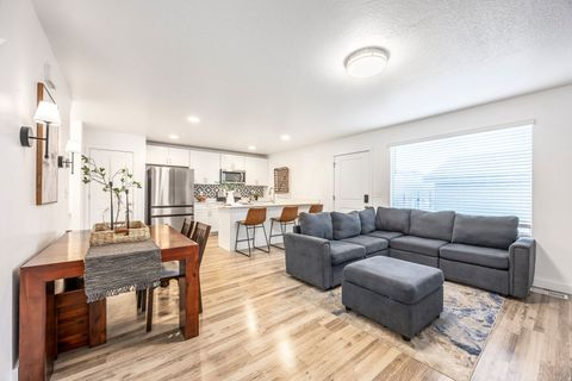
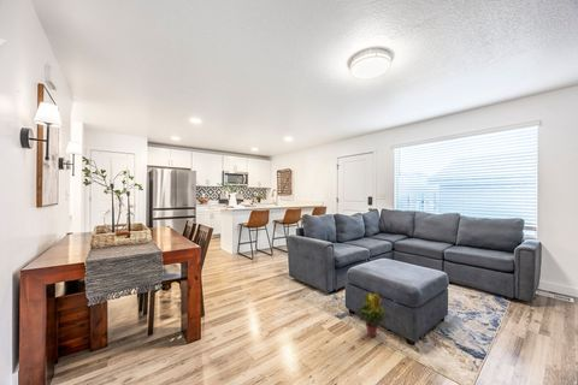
+ potted plant [358,290,387,338]
